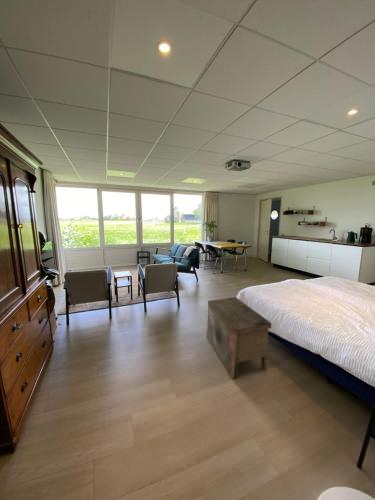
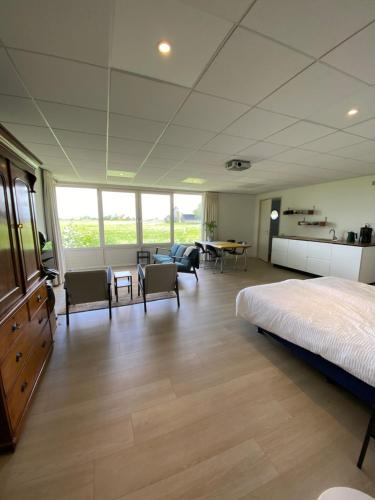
- nightstand [206,296,273,379]
